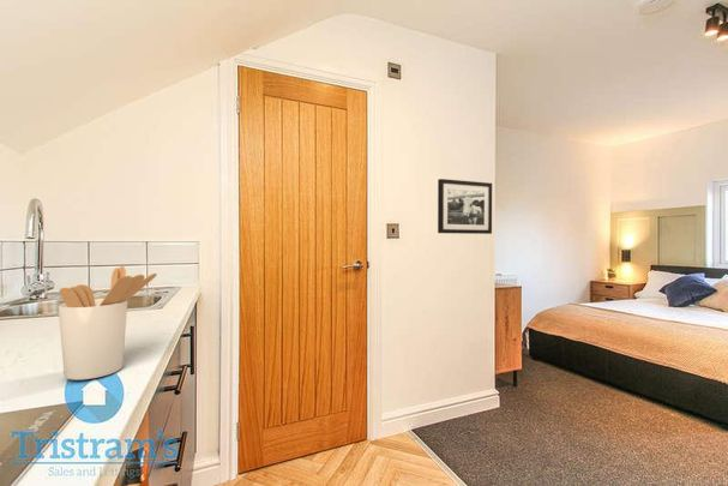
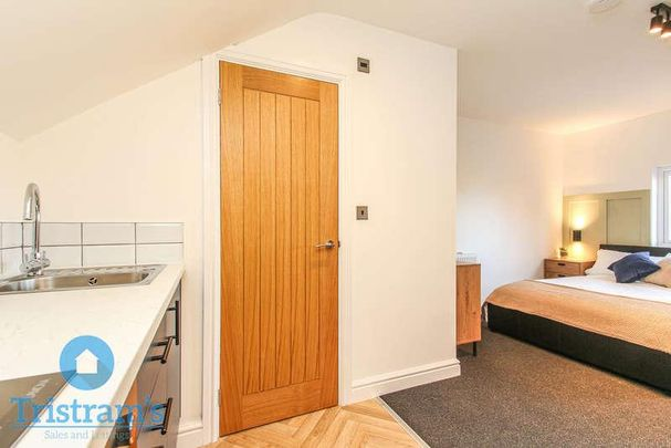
- utensil holder [58,265,158,382]
- picture frame [437,178,493,235]
